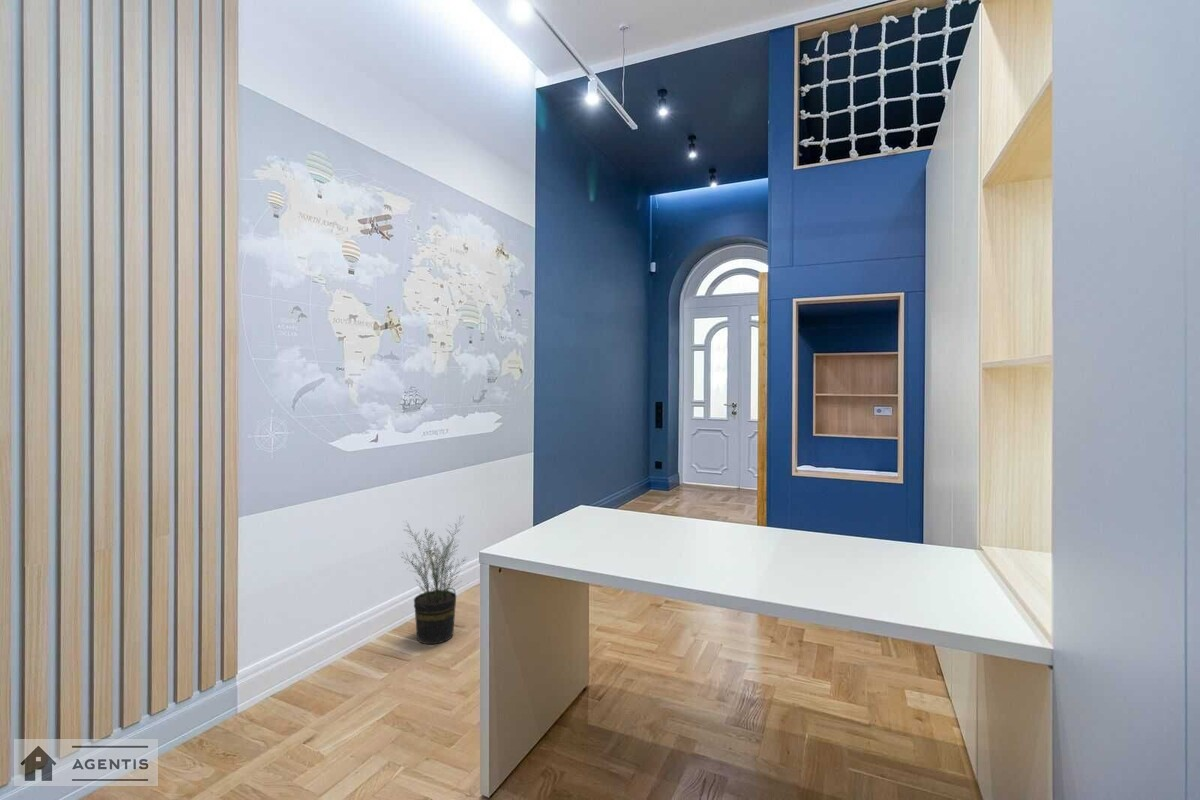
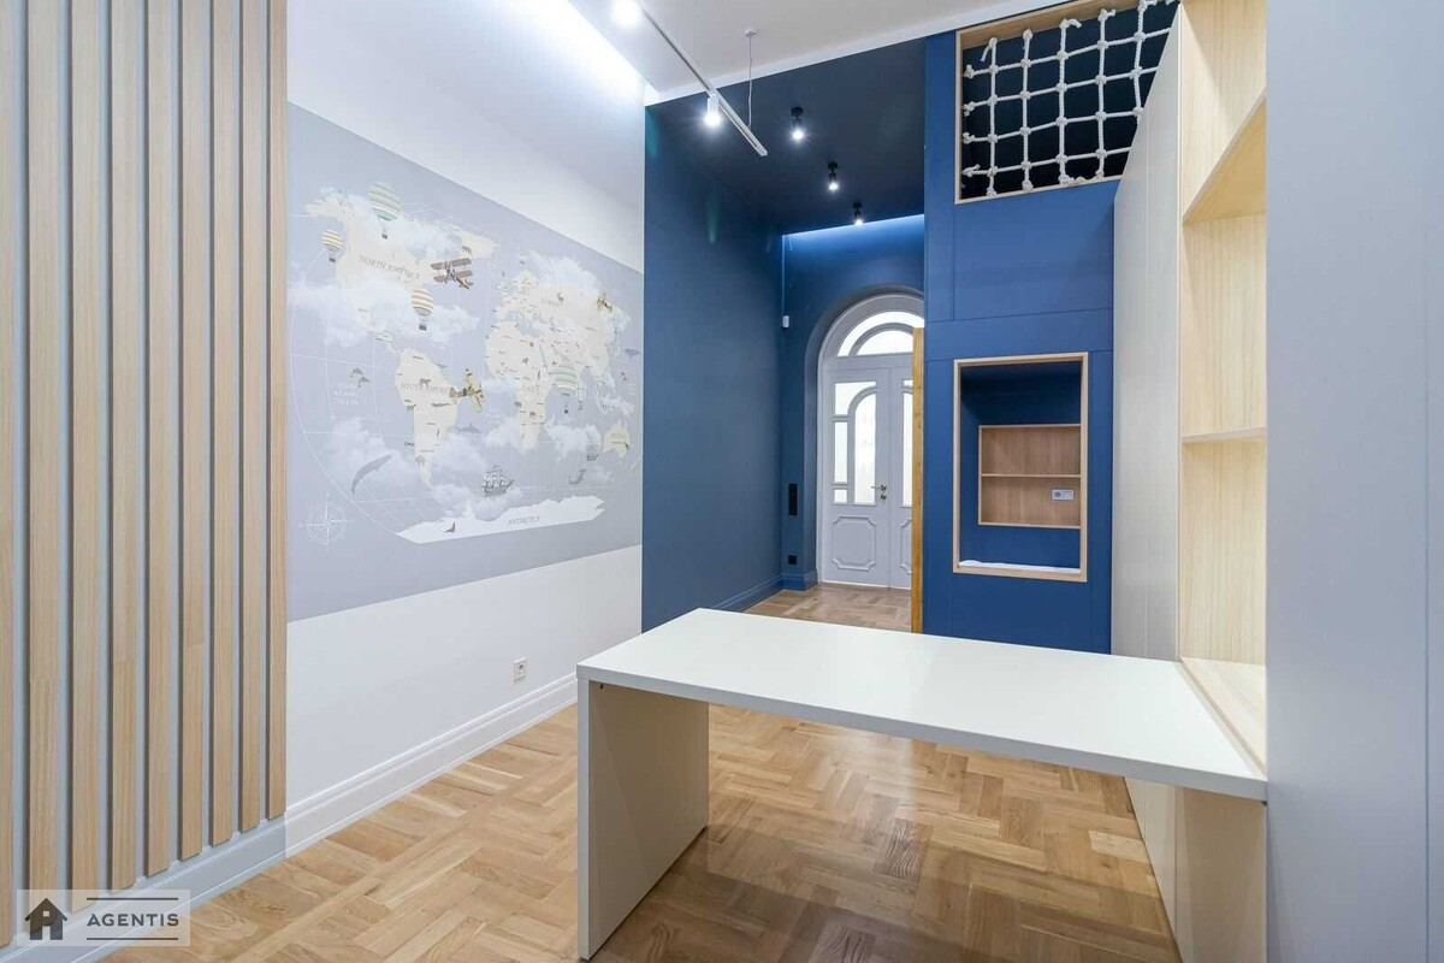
- potted plant [399,515,467,645]
